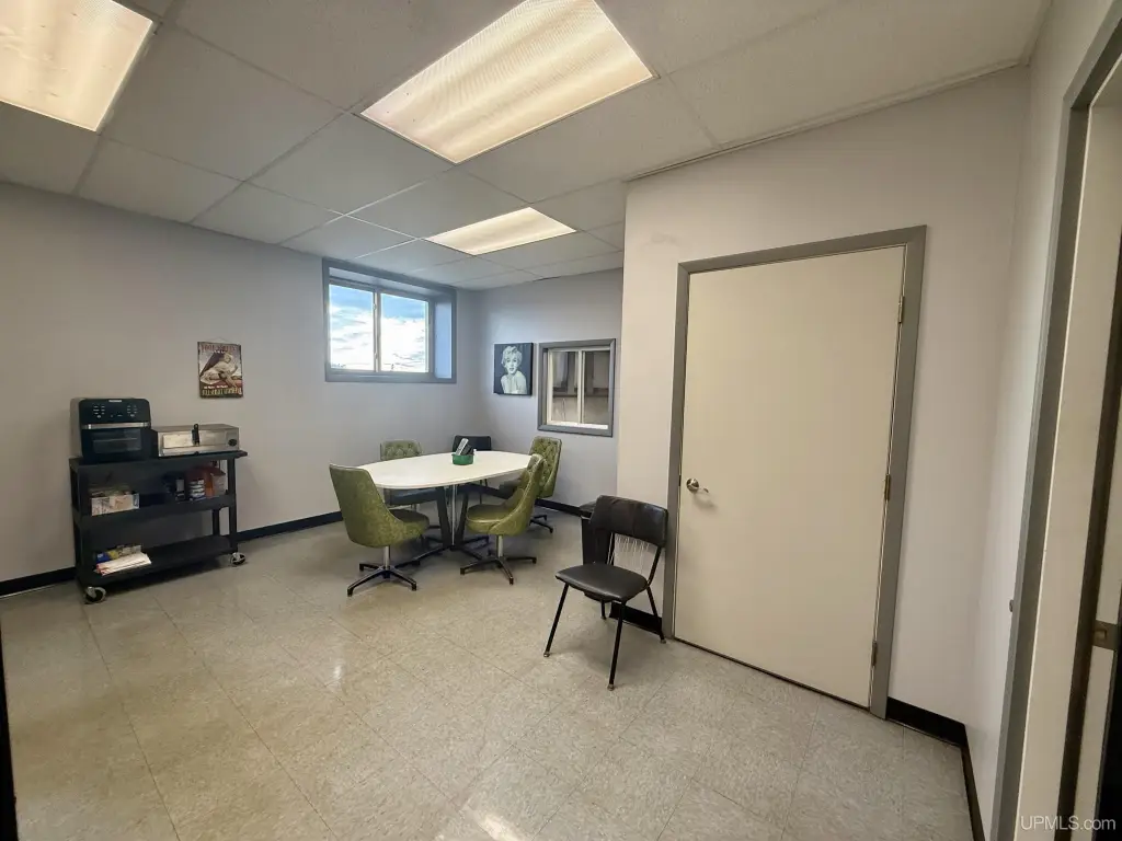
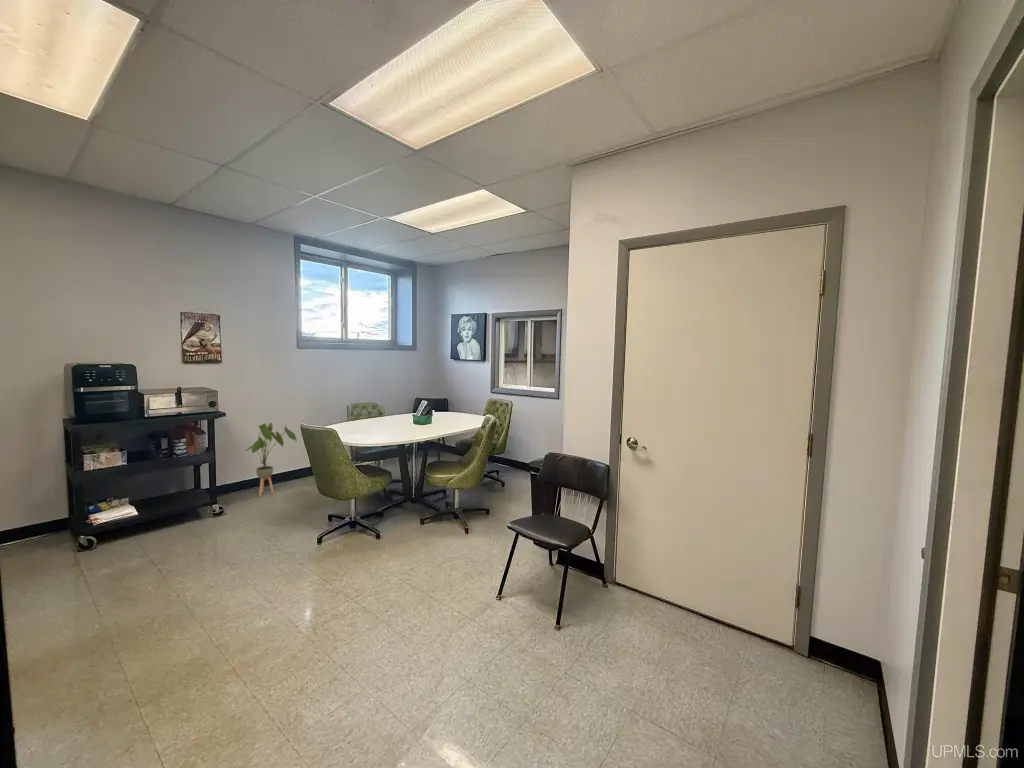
+ house plant [245,422,298,498]
